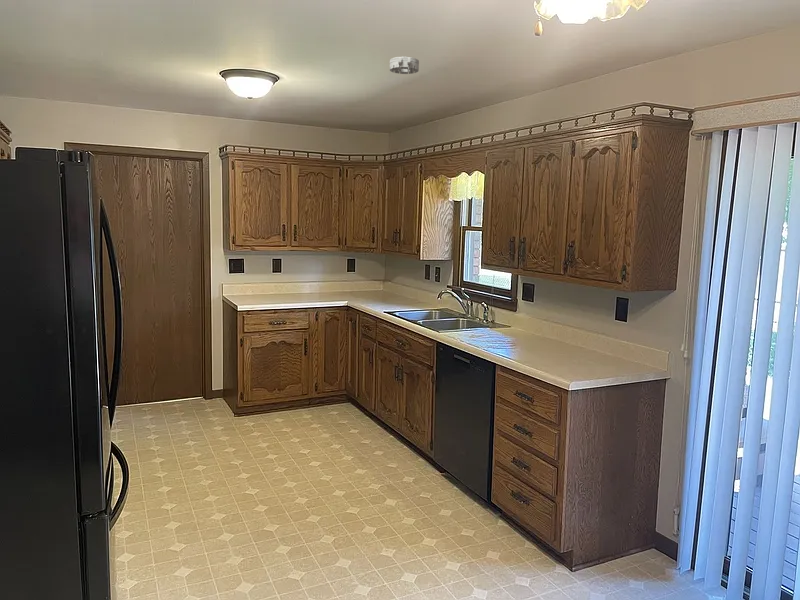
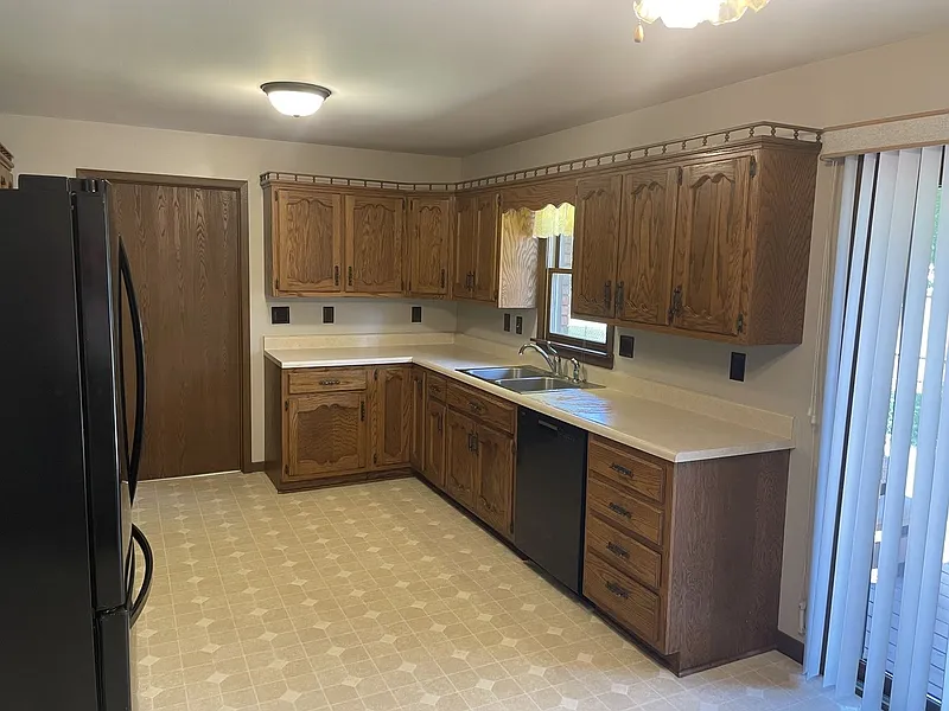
- smoke detector [389,55,420,75]
